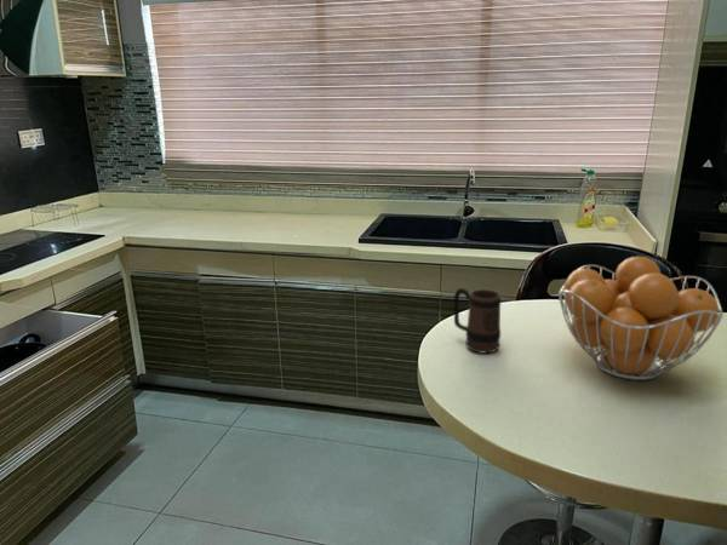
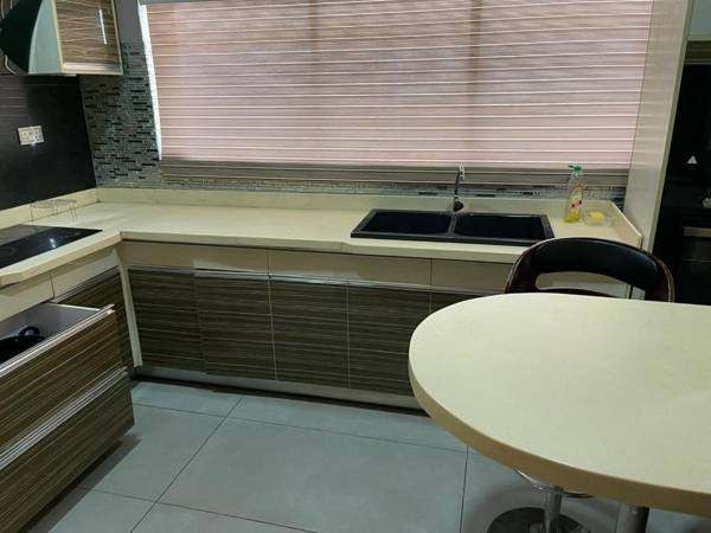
- fruit basket [557,256,725,382]
- mug [453,287,502,354]
